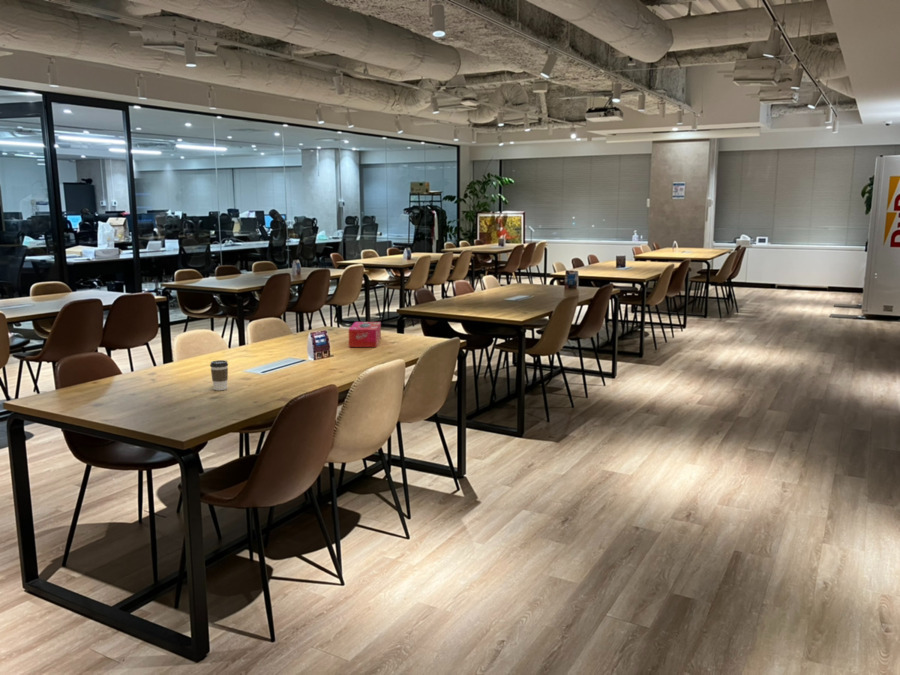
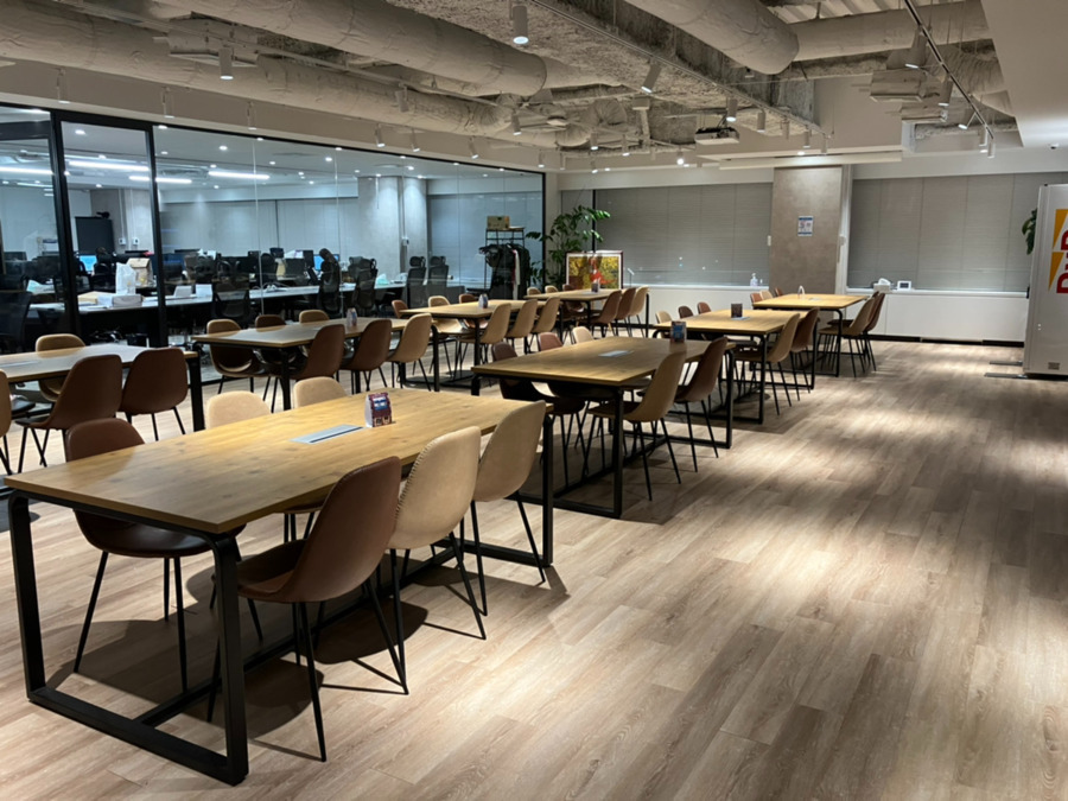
- tissue box [348,321,382,348]
- coffee cup [209,359,229,391]
